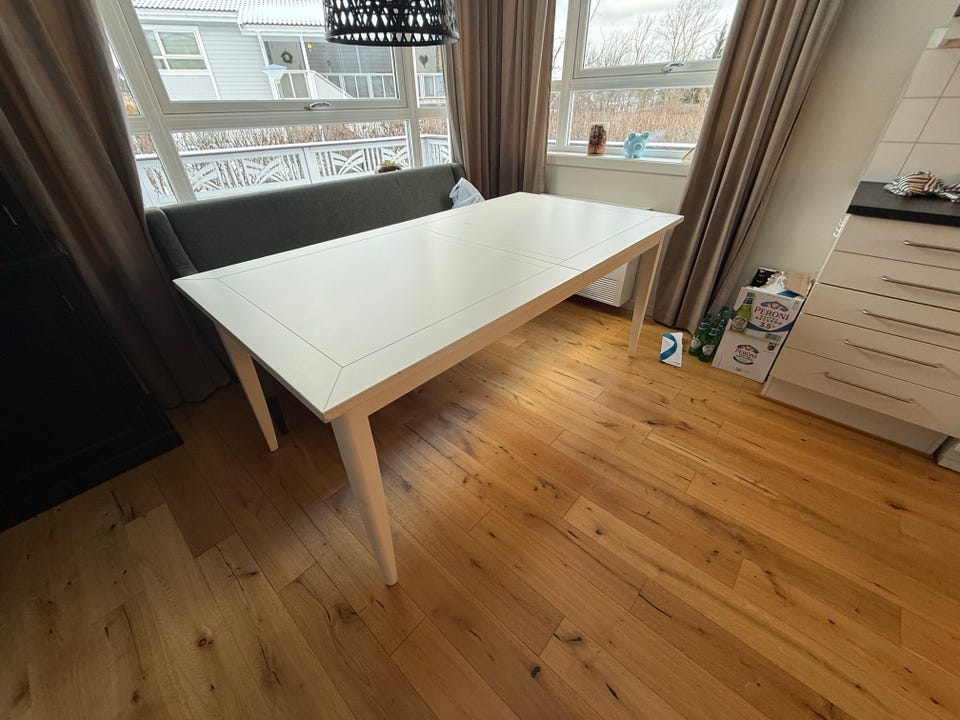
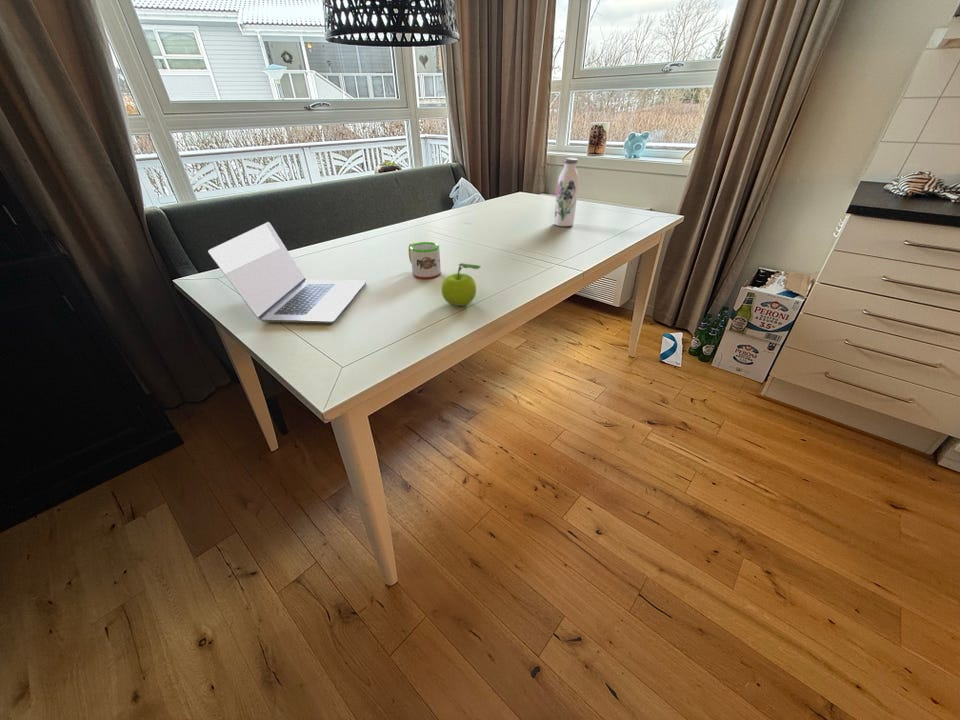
+ mug [408,241,442,280]
+ fruit [440,262,481,307]
+ laptop [207,221,367,325]
+ water bottle [553,157,580,227]
